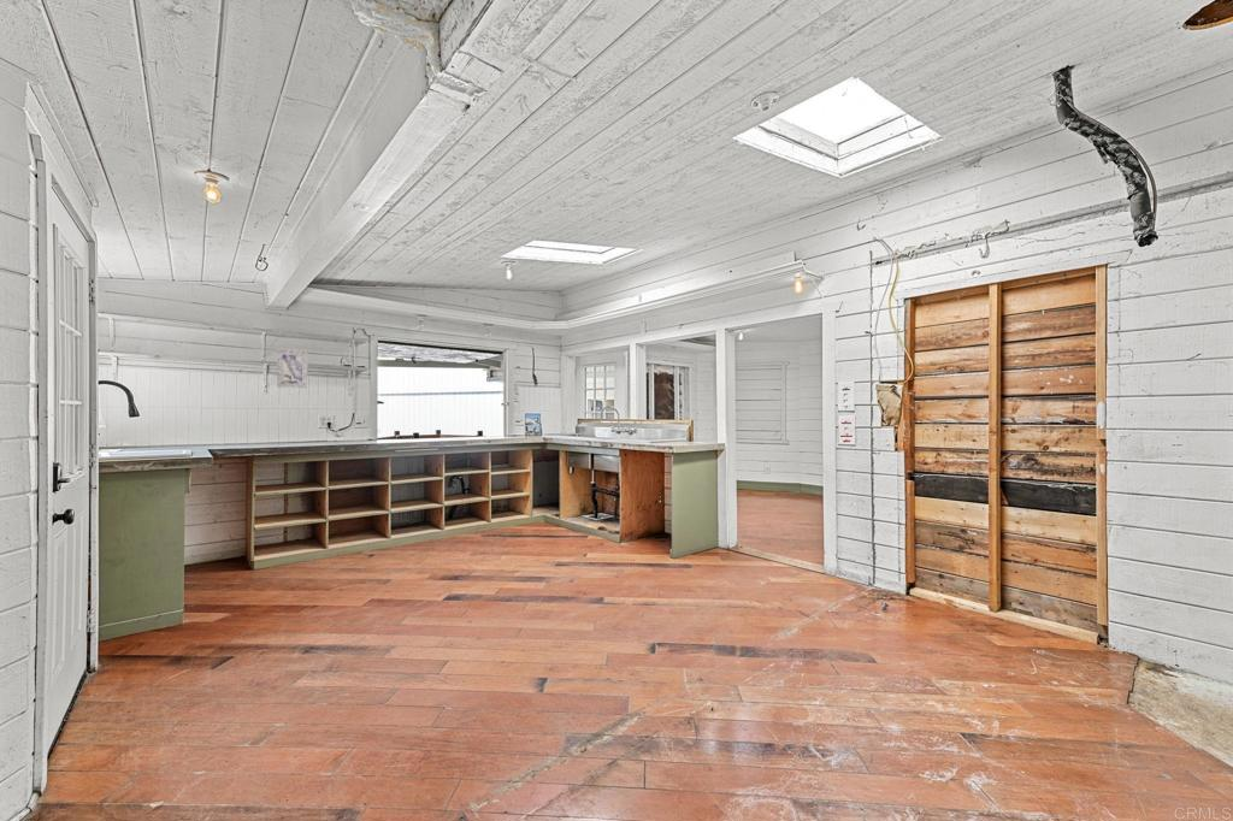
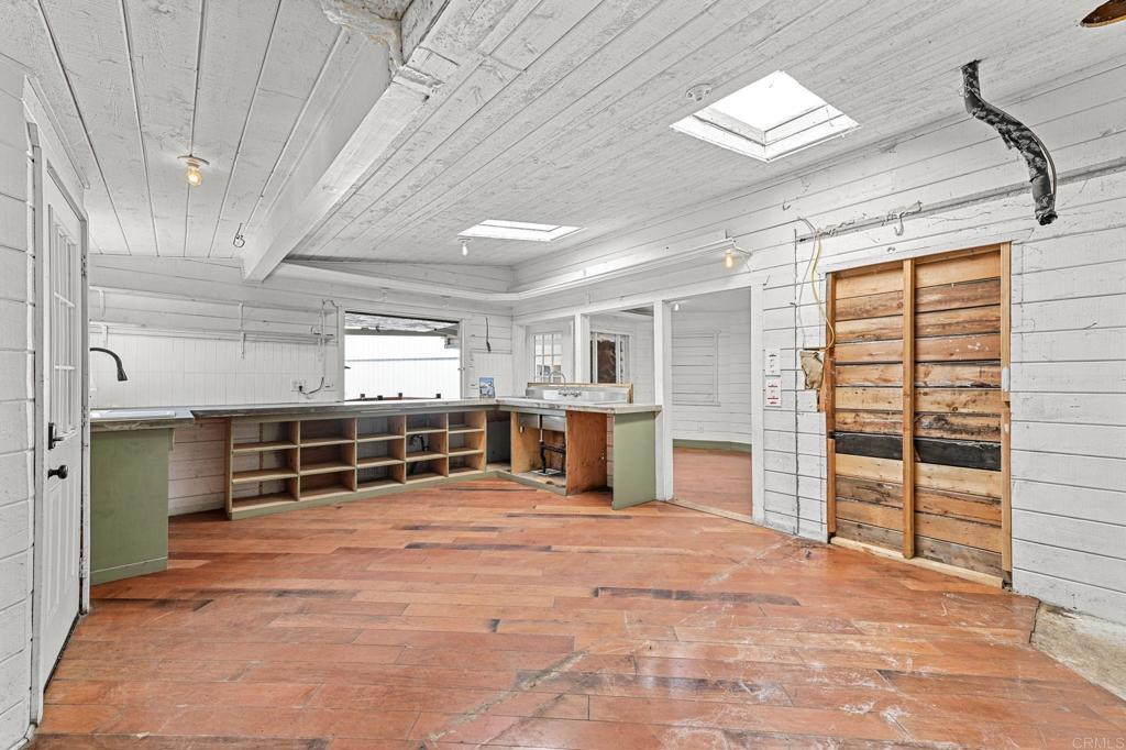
- wall art [276,348,308,389]
